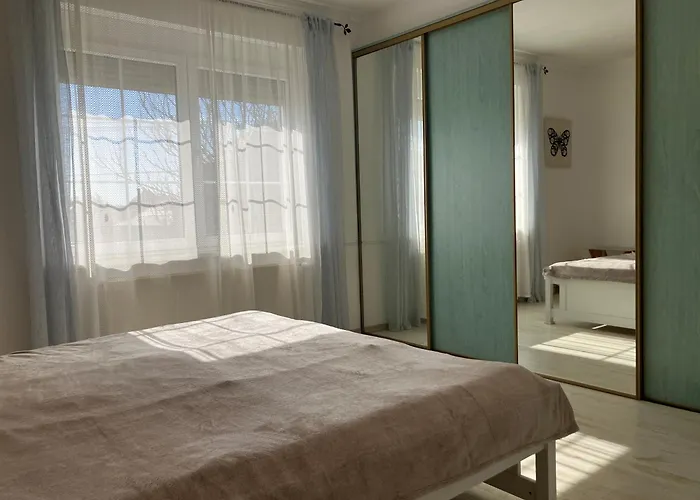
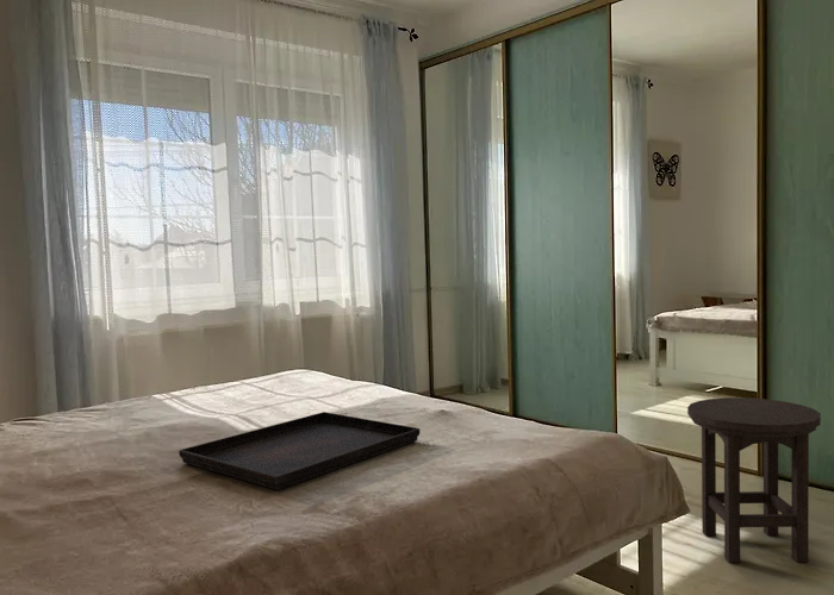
+ stool [686,396,822,564]
+ serving tray [178,411,421,491]
